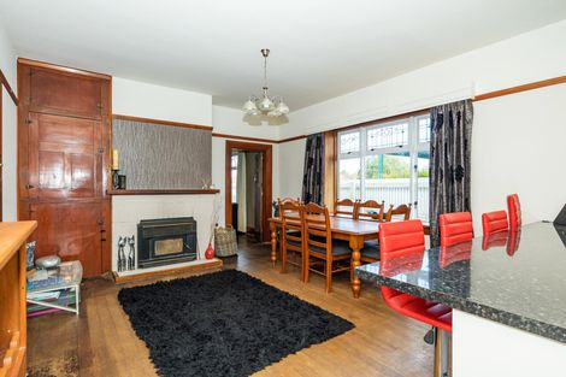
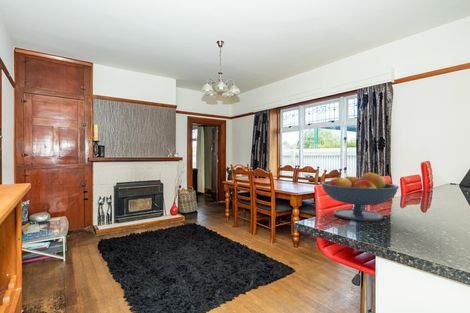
+ fruit bowl [320,171,400,222]
